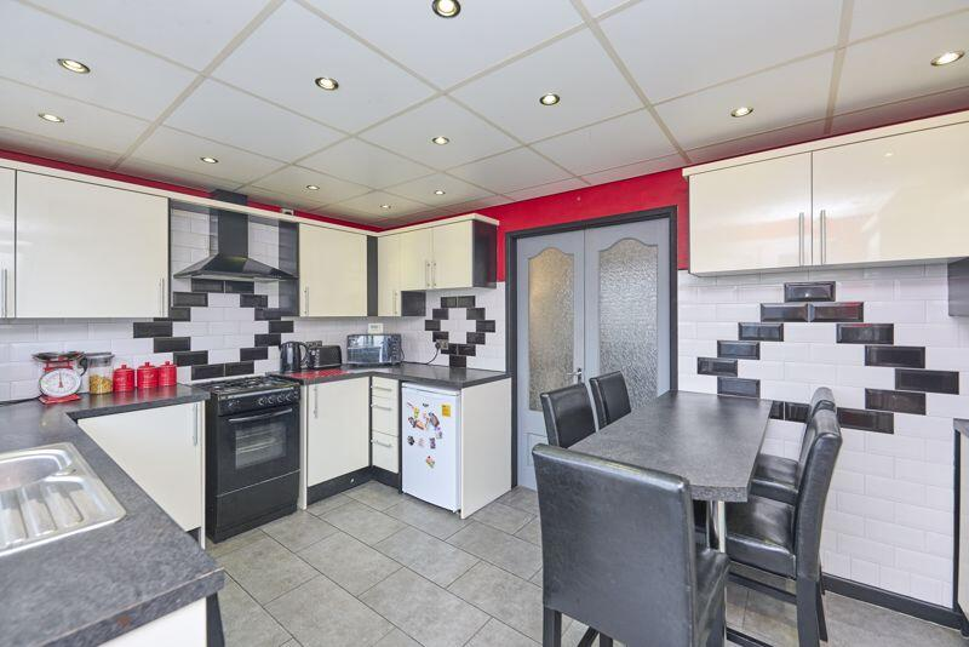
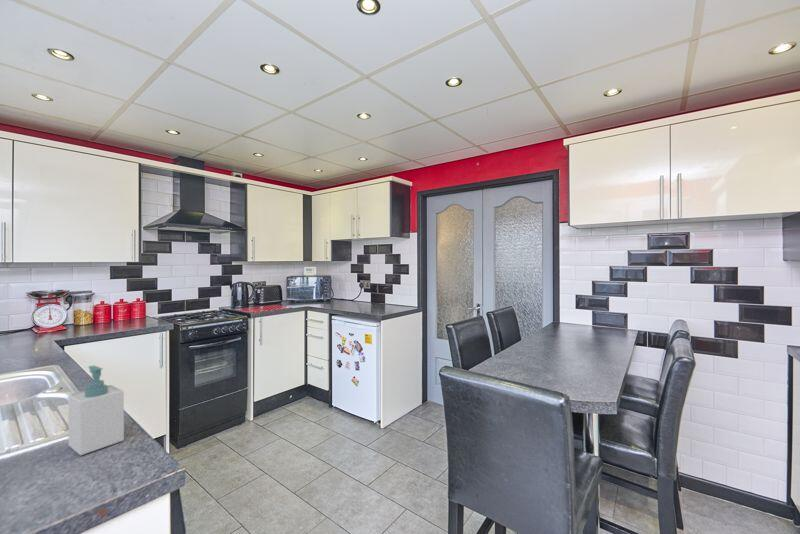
+ soap bottle [67,365,125,456]
